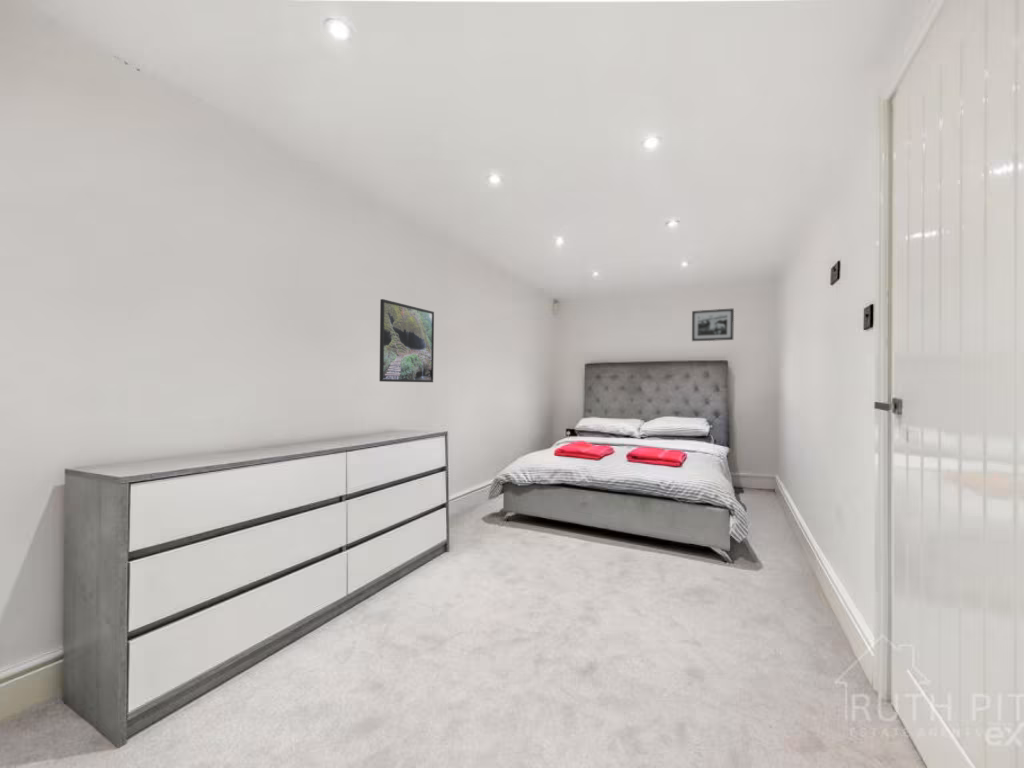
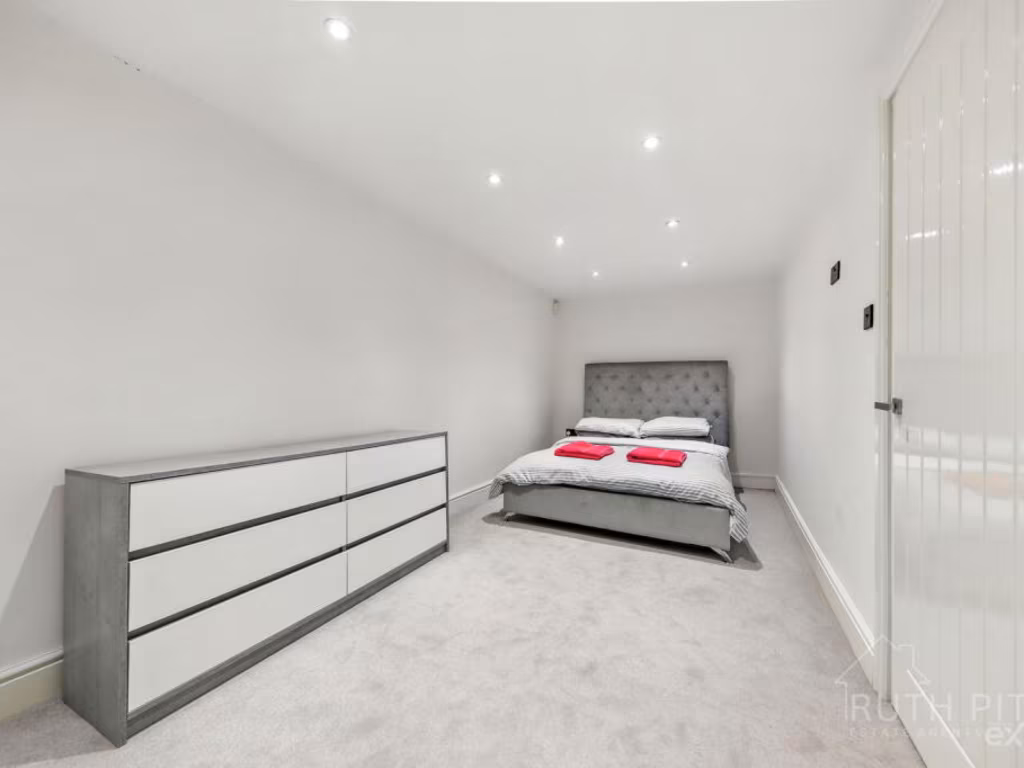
- picture frame [691,307,735,342]
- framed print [378,298,435,383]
